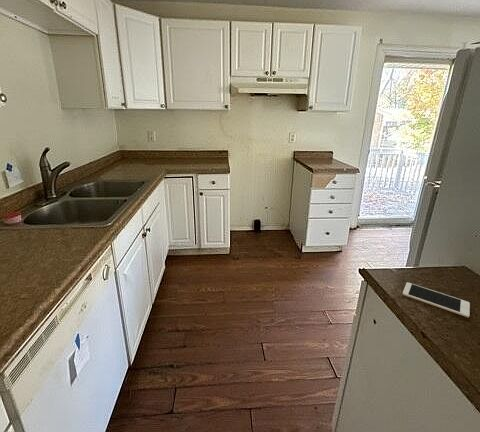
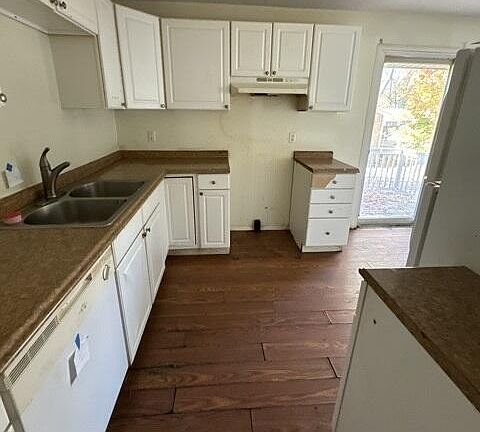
- cell phone [402,282,471,319]
